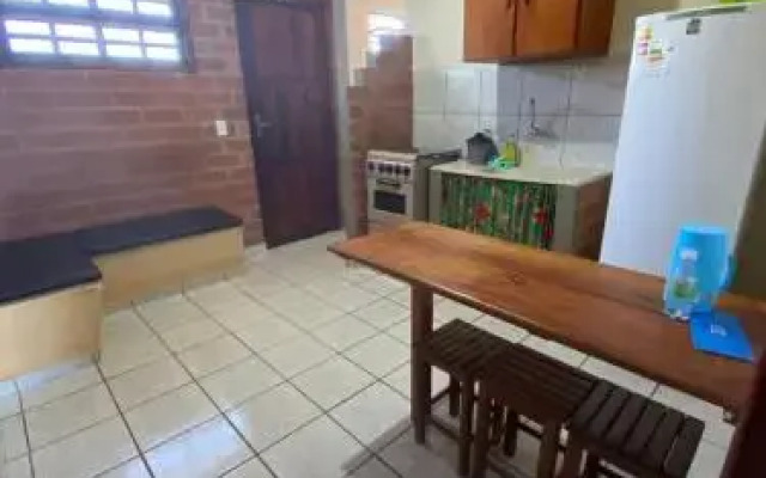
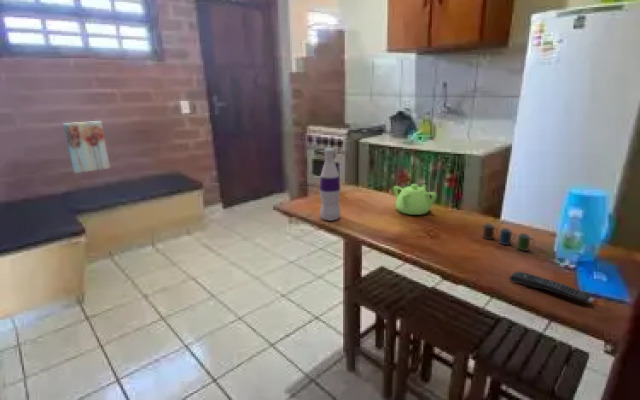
+ remote control [509,270,595,304]
+ wall art [62,120,111,174]
+ teapot [392,183,438,216]
+ bottle [319,147,342,222]
+ cup [482,222,536,252]
